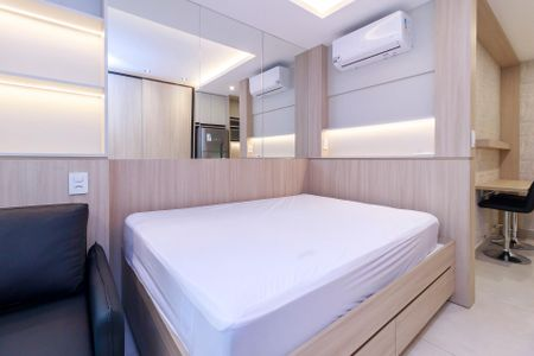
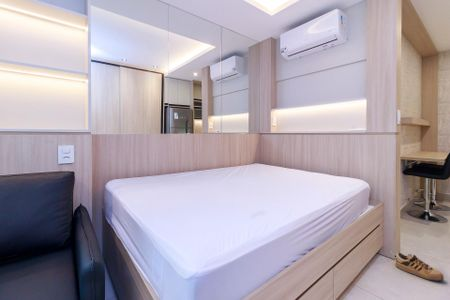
+ shoe [391,252,445,282]
